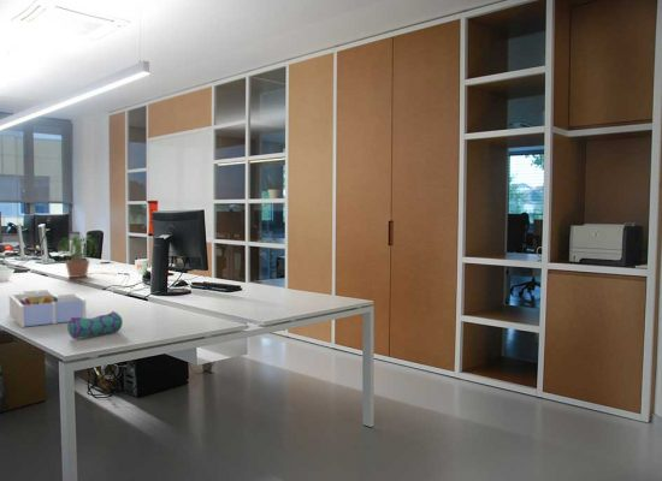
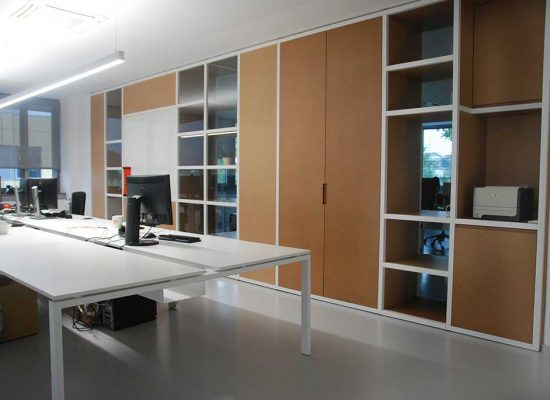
- desk organizer [8,289,87,328]
- potted plant [54,234,105,279]
- pencil case [67,310,124,339]
